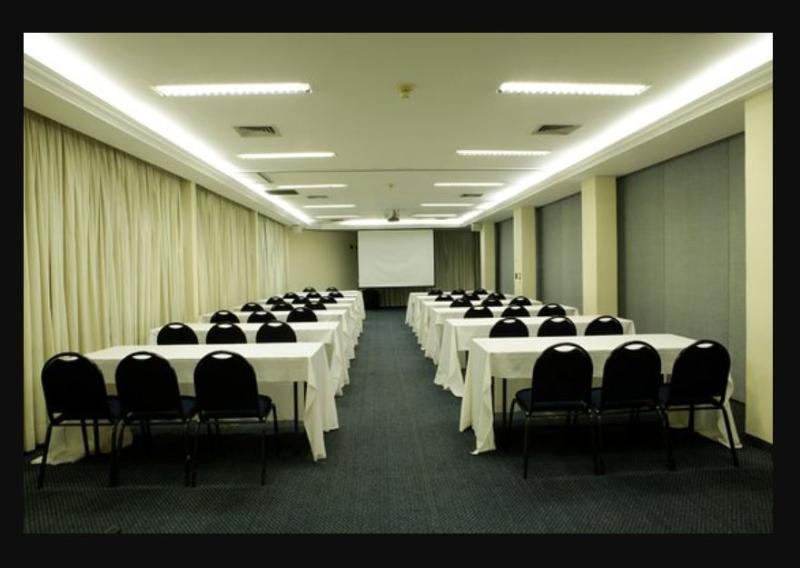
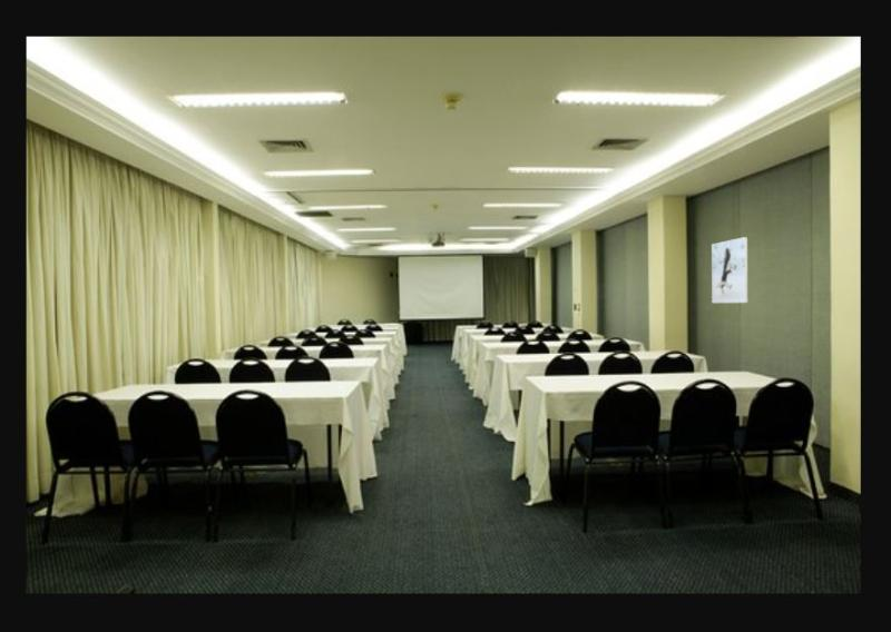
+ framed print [711,236,750,304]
